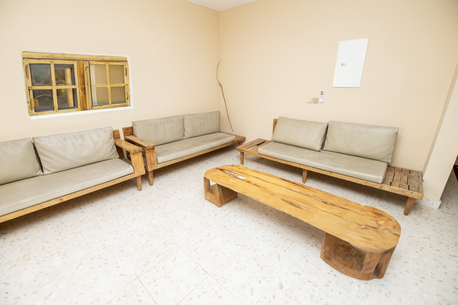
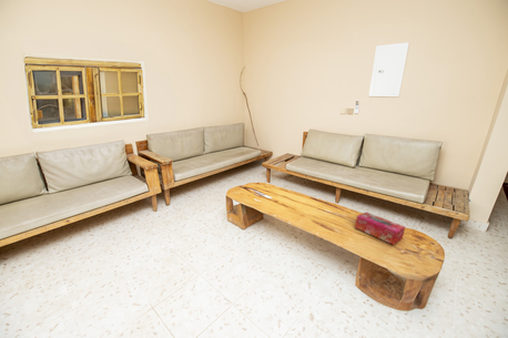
+ tissue box [354,211,406,246]
